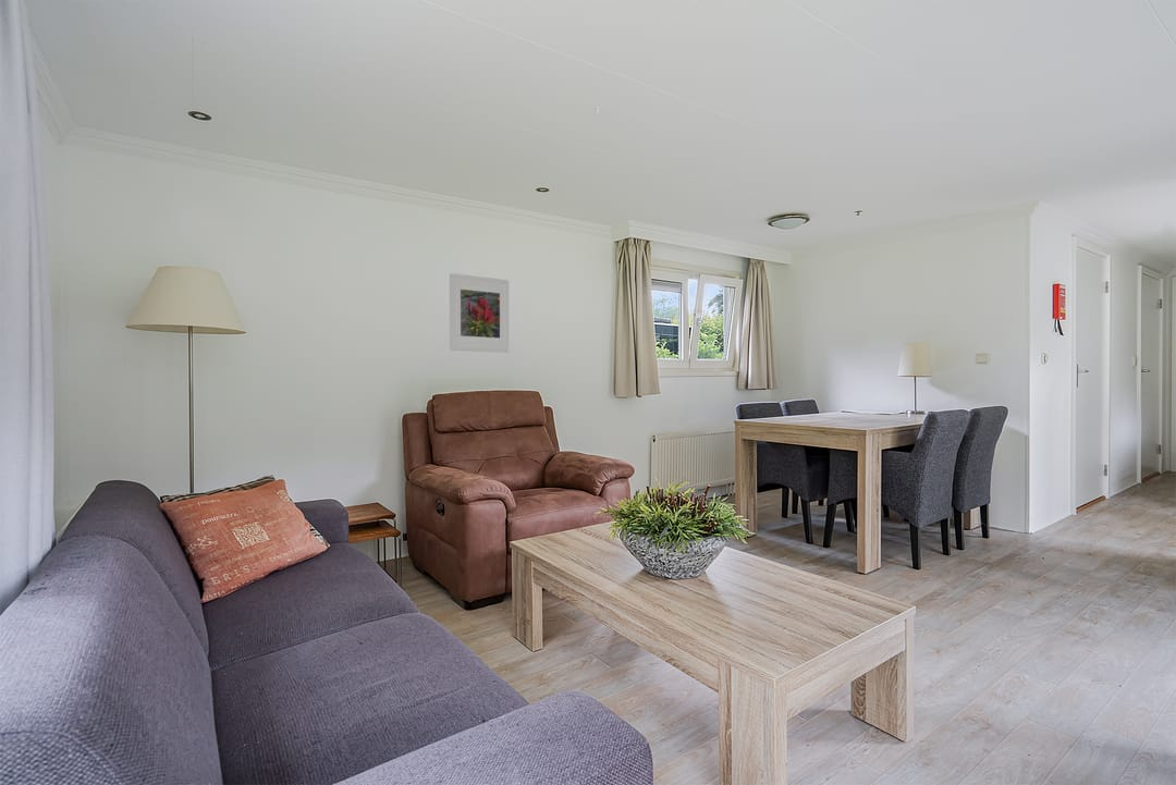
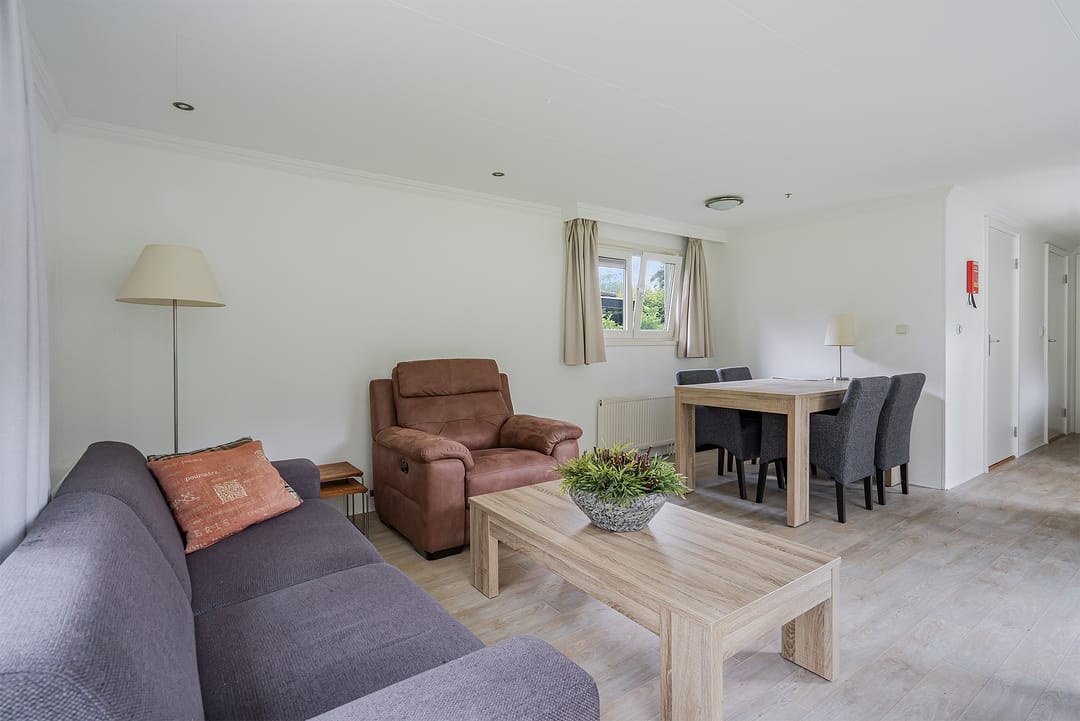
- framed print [449,272,511,354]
